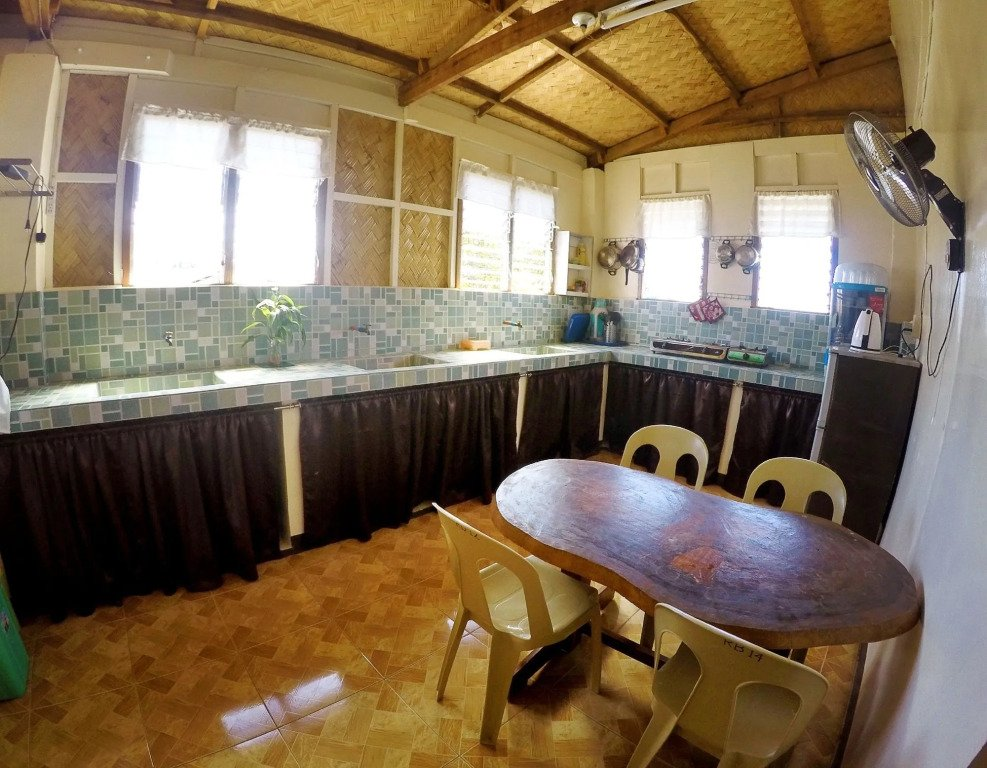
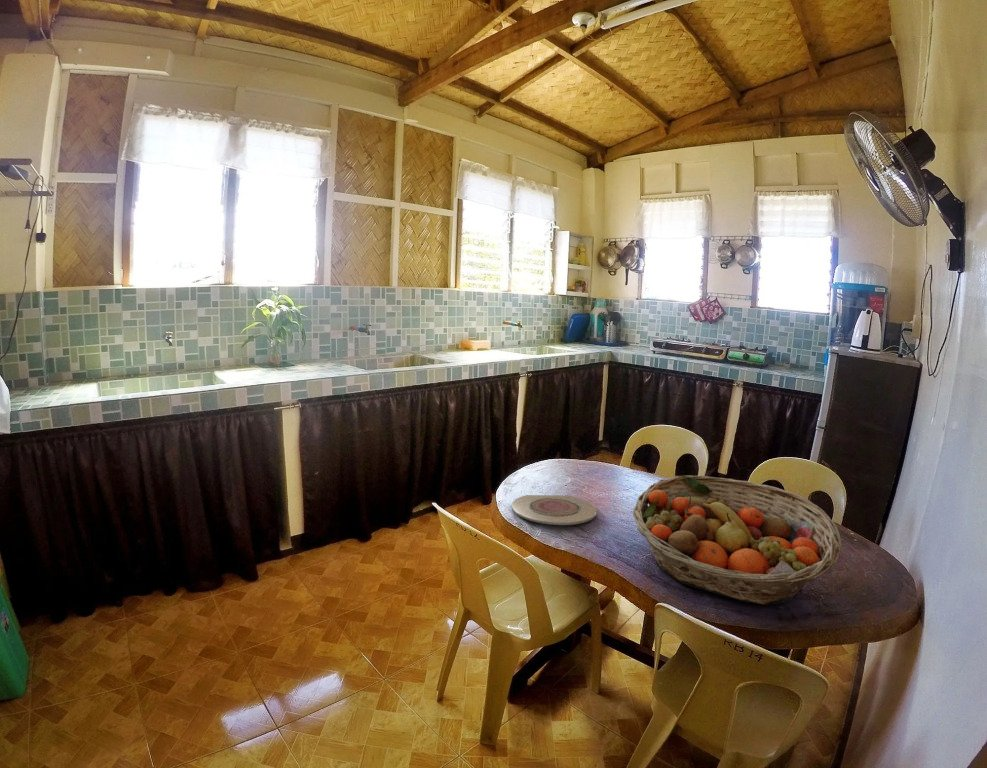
+ fruit basket [632,474,843,606]
+ plate [511,494,597,526]
